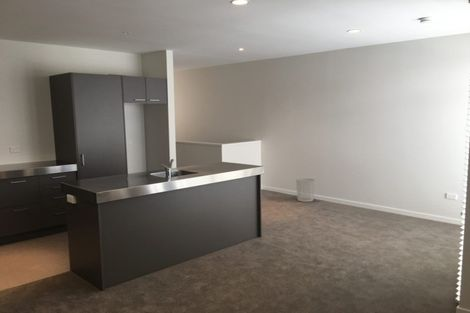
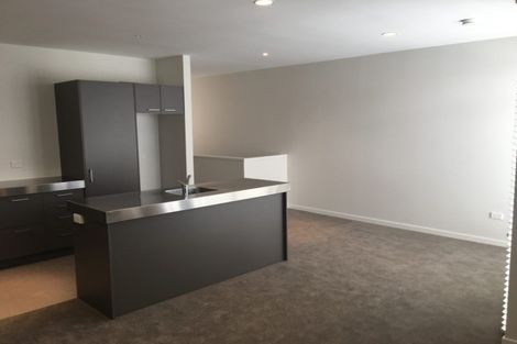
- waste bin [296,178,315,203]
